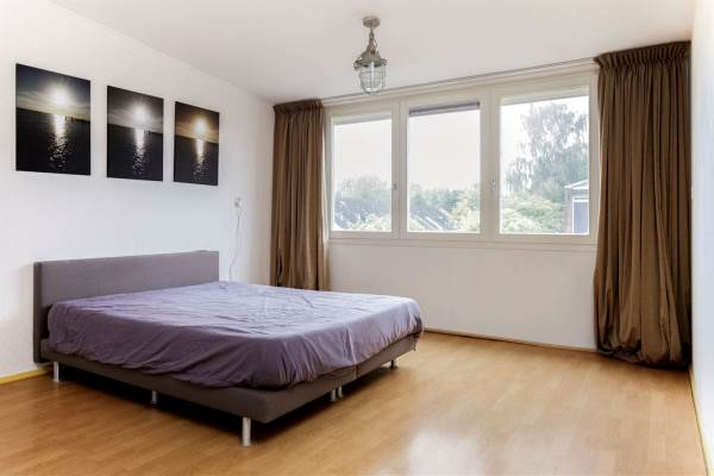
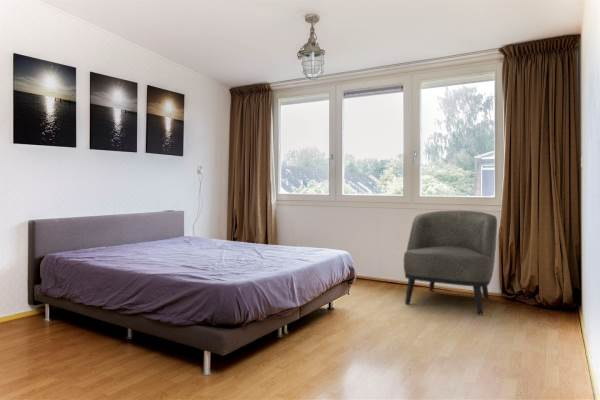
+ armchair [403,209,498,315]
